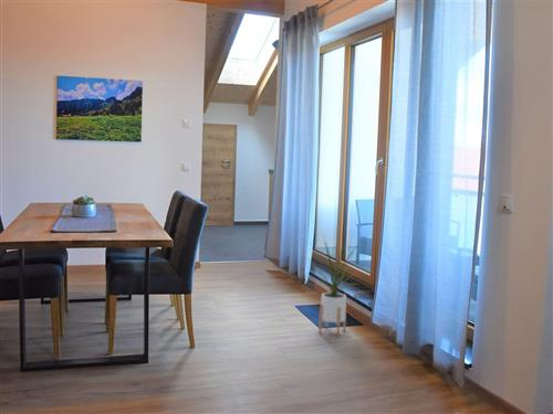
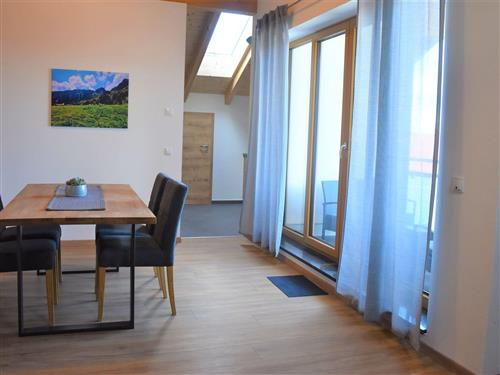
- house plant [307,235,359,337]
